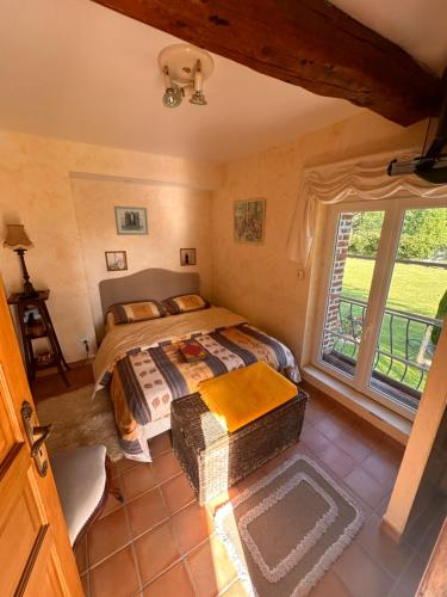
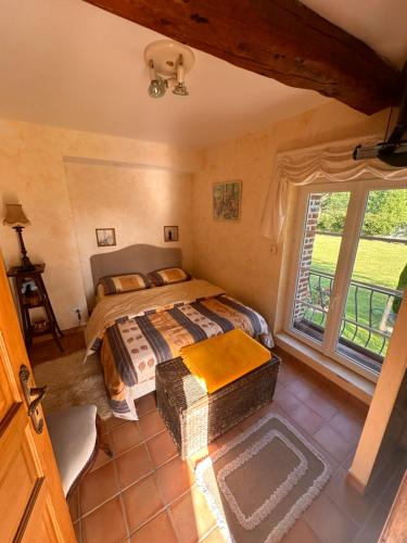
- hardback book [178,340,209,364]
- wall art [113,205,150,236]
